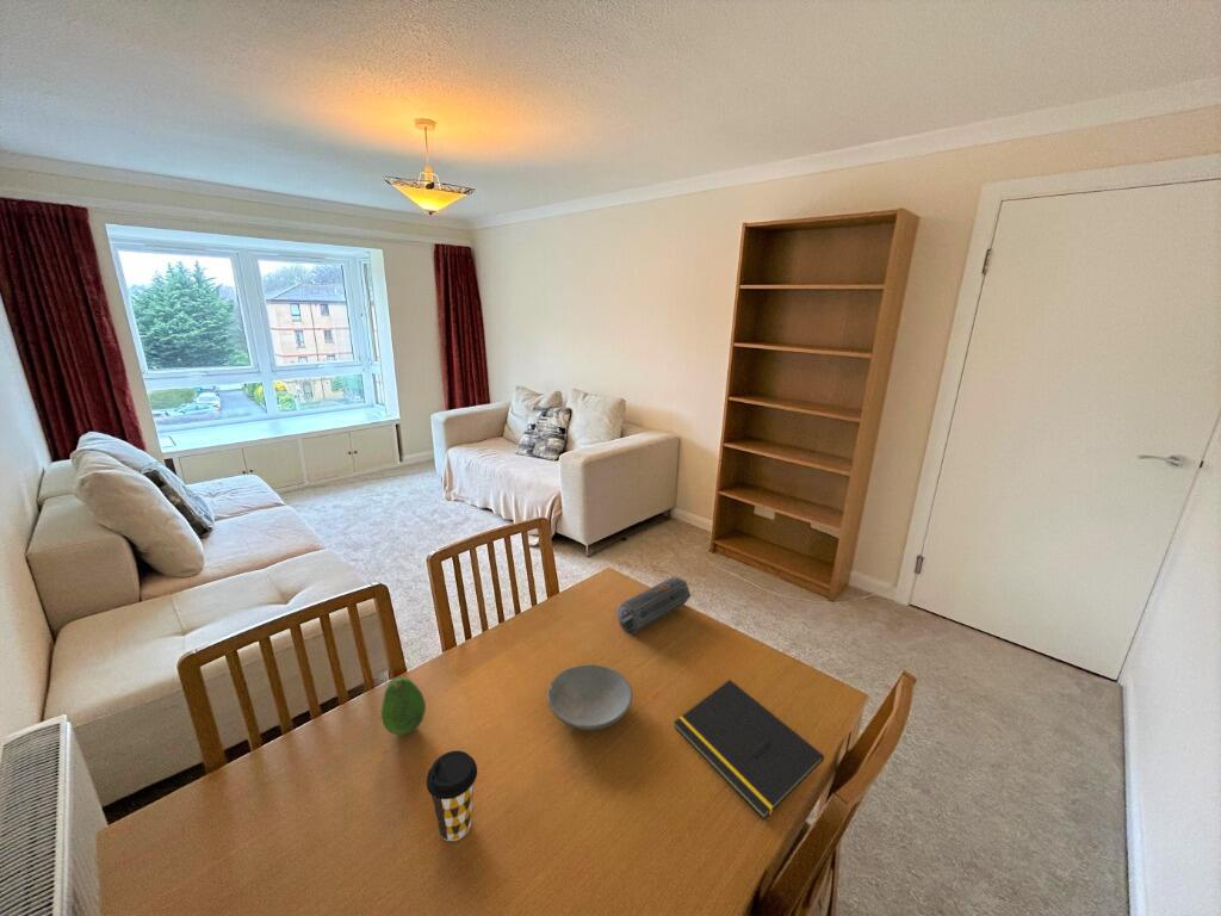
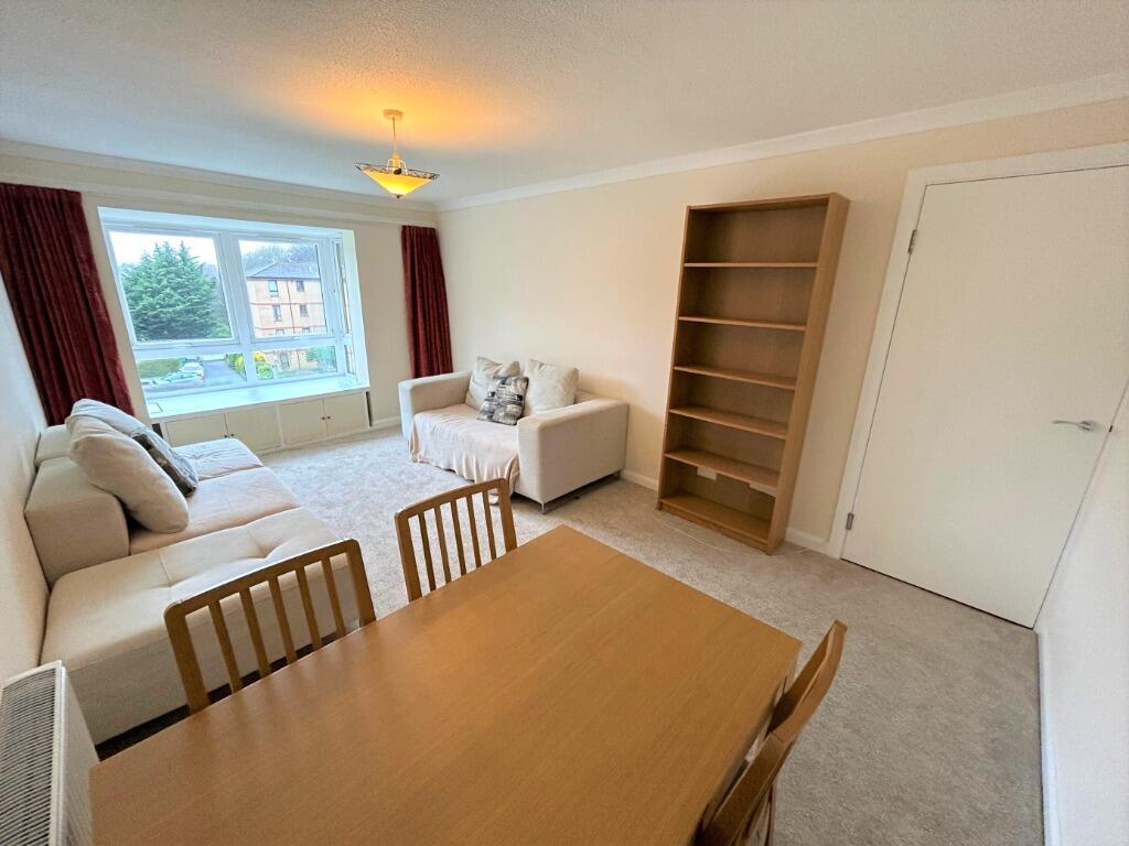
- fruit [380,675,427,736]
- coffee cup [426,749,478,842]
- speaker [615,575,693,636]
- notepad [673,679,825,821]
- bowl [546,664,633,731]
